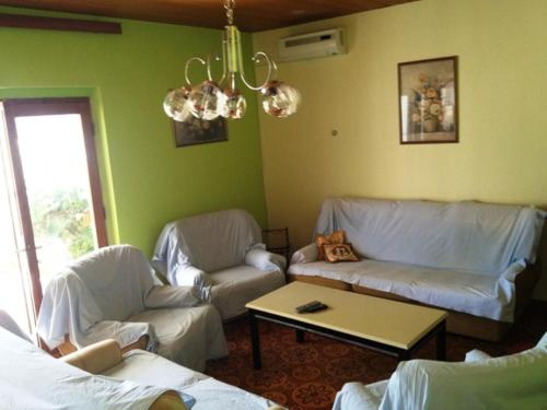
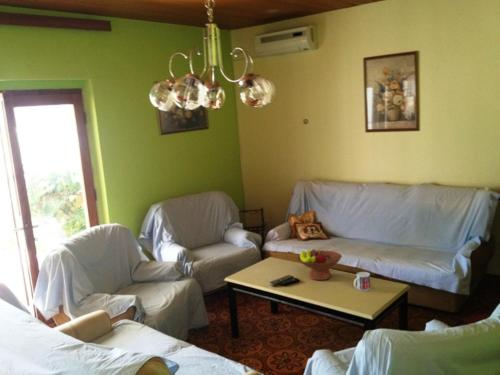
+ mug [353,271,371,292]
+ fruit bowl [296,248,343,281]
